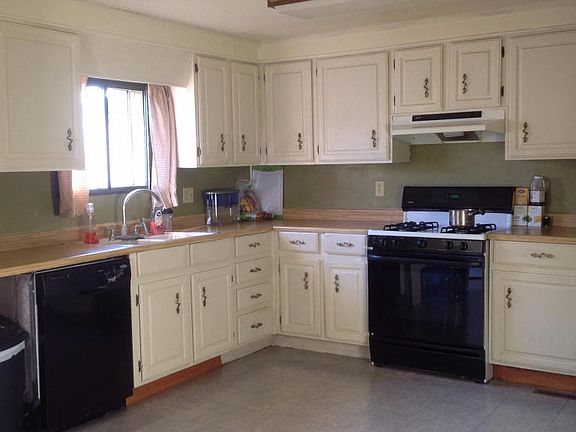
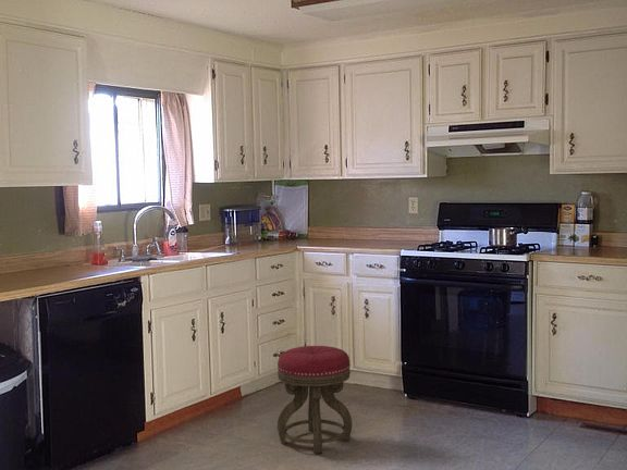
+ stool [276,345,353,455]
